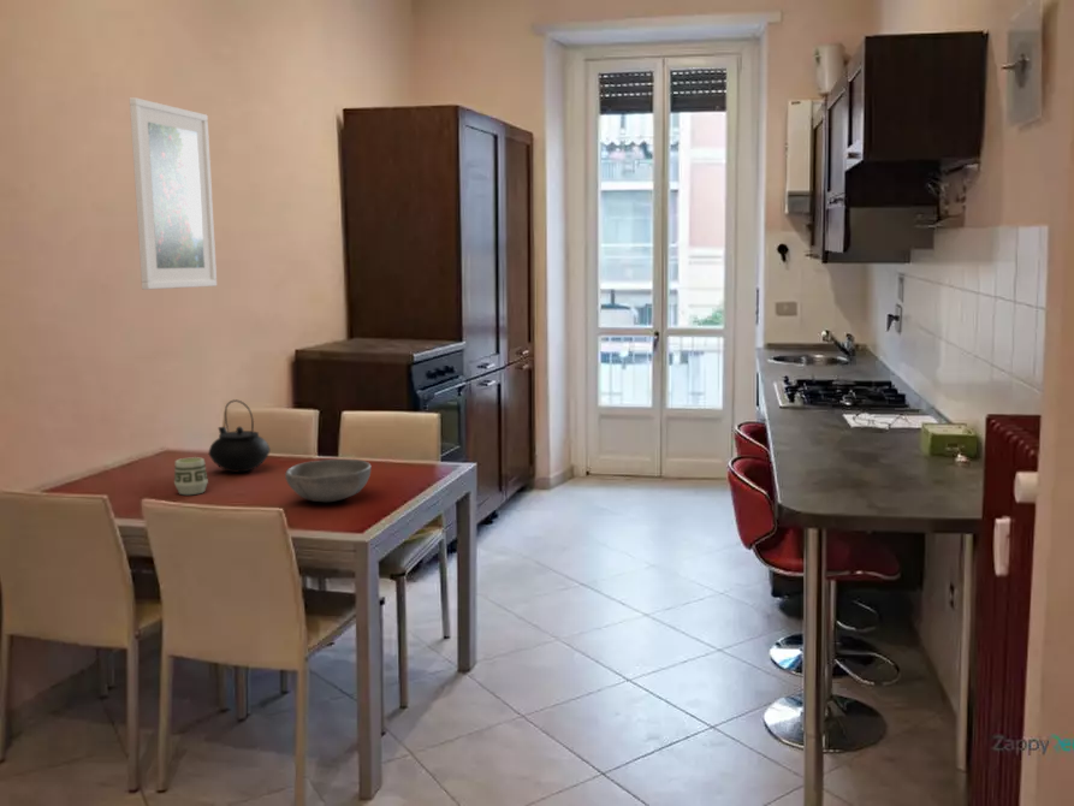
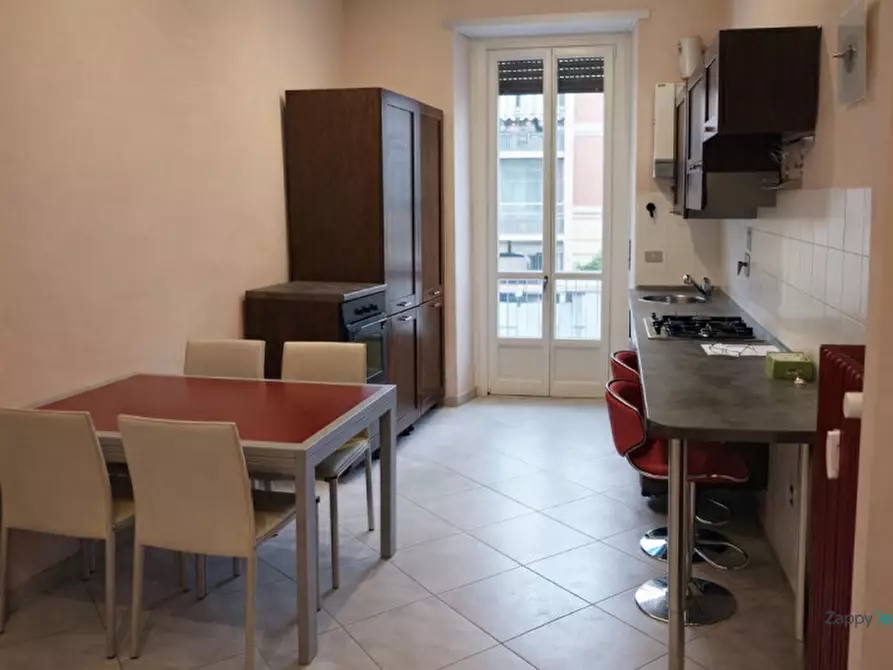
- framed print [129,96,218,291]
- bowl [284,458,372,503]
- teapot [207,398,272,473]
- cup [173,456,209,496]
